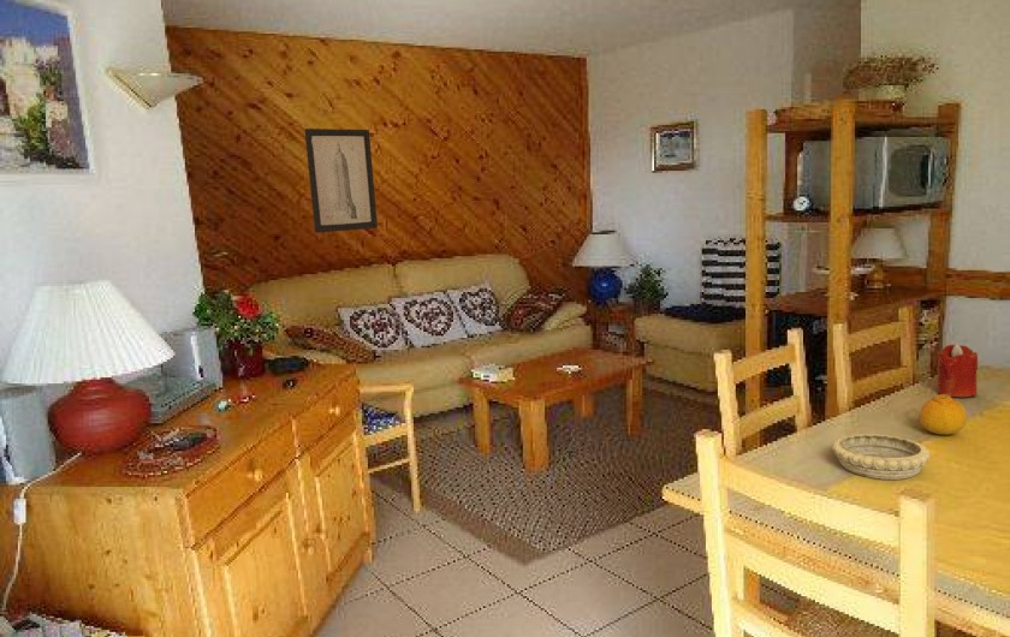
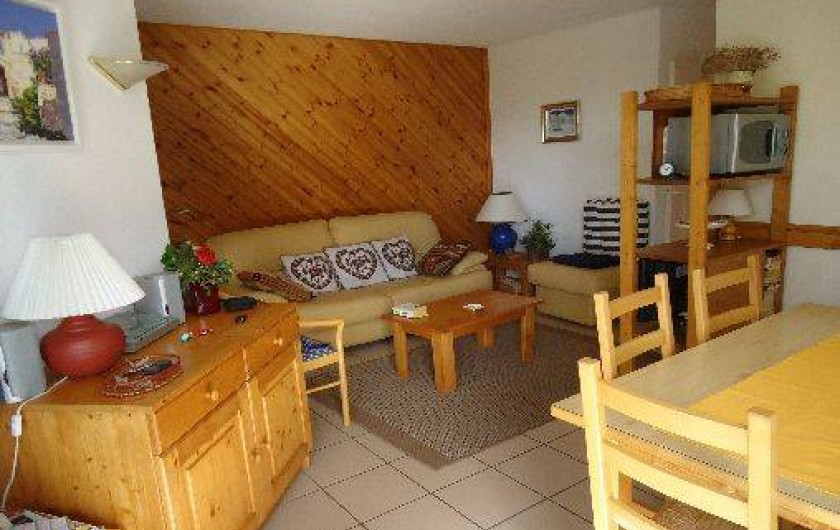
- fruit [919,394,968,436]
- wall art [303,127,379,234]
- candle [935,343,979,398]
- decorative bowl [831,433,932,481]
